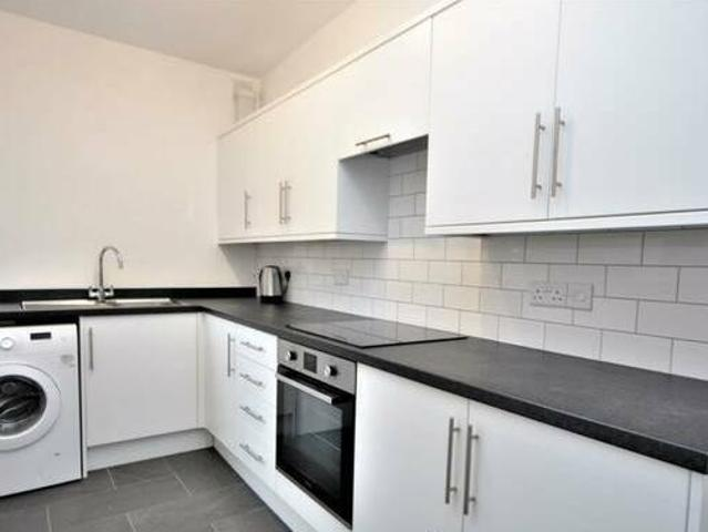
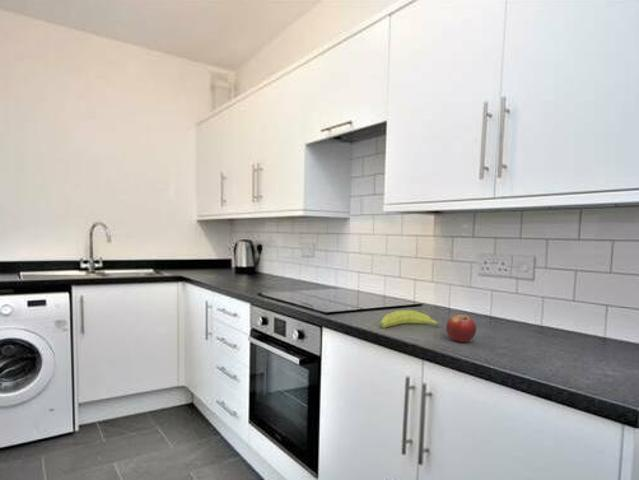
+ fruit [445,314,477,343]
+ fruit [380,309,440,329]
